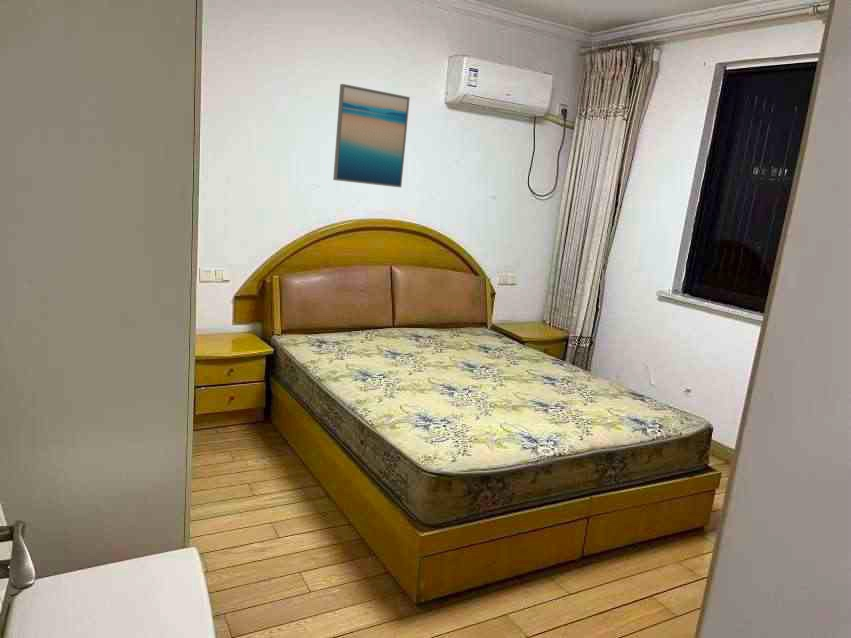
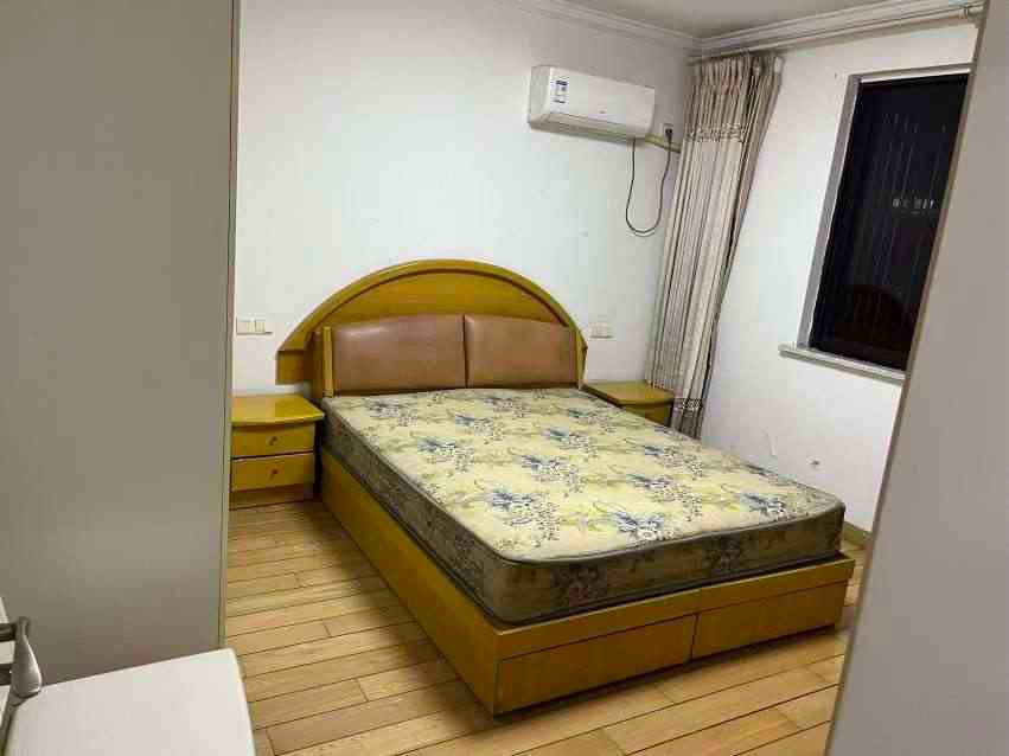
- wall art [332,83,411,188]
